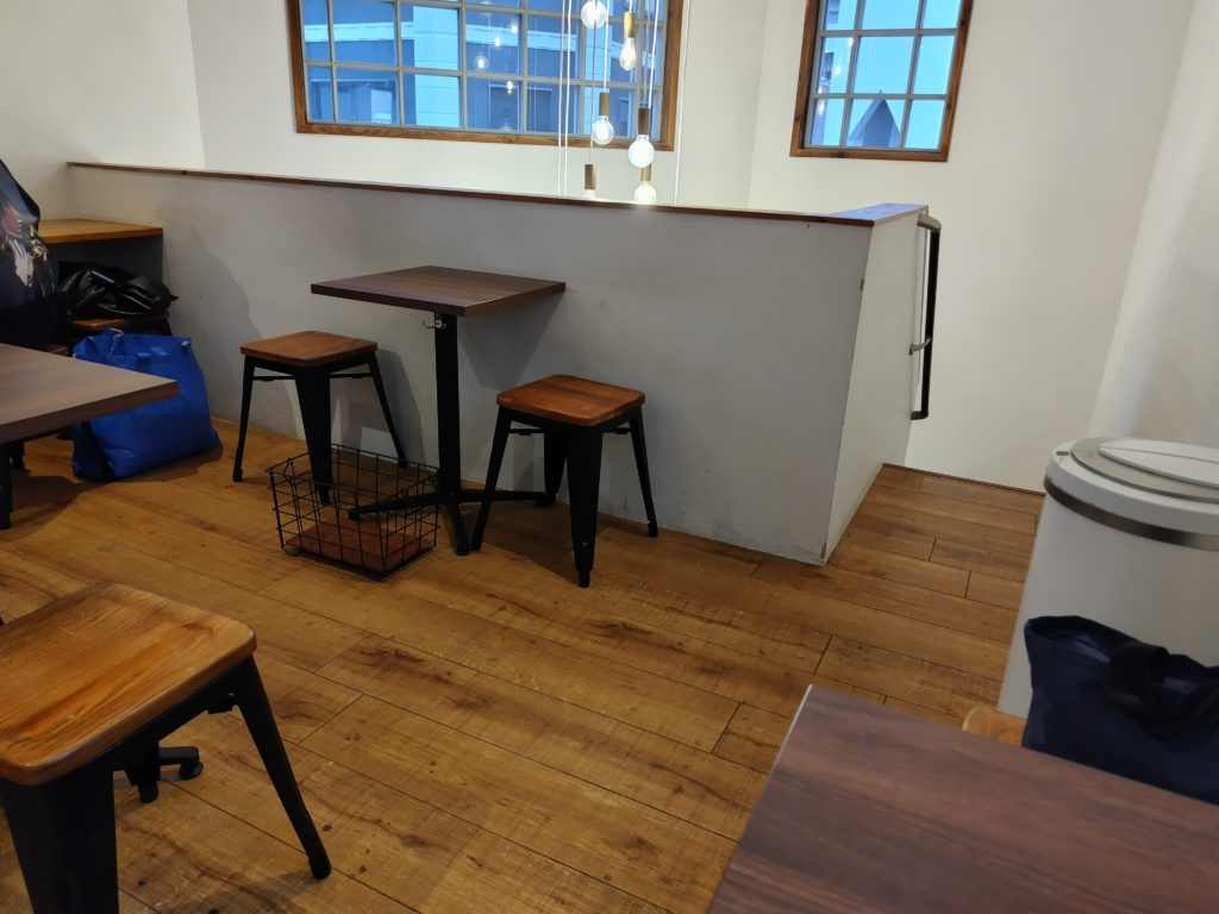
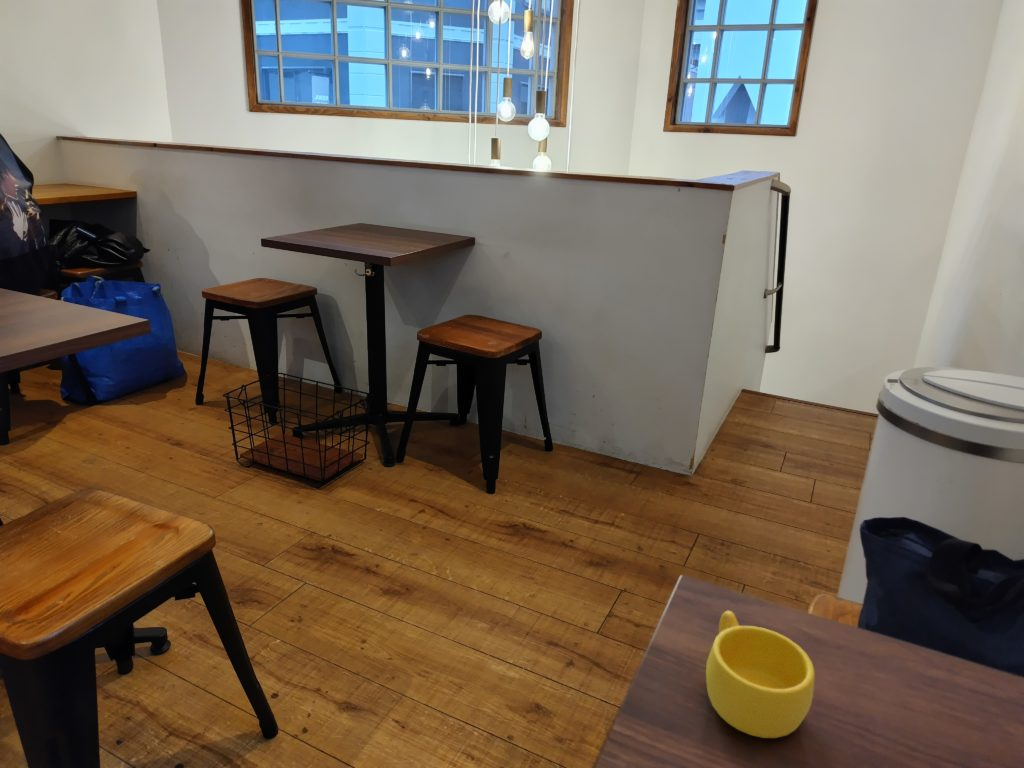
+ cup [705,610,816,739]
